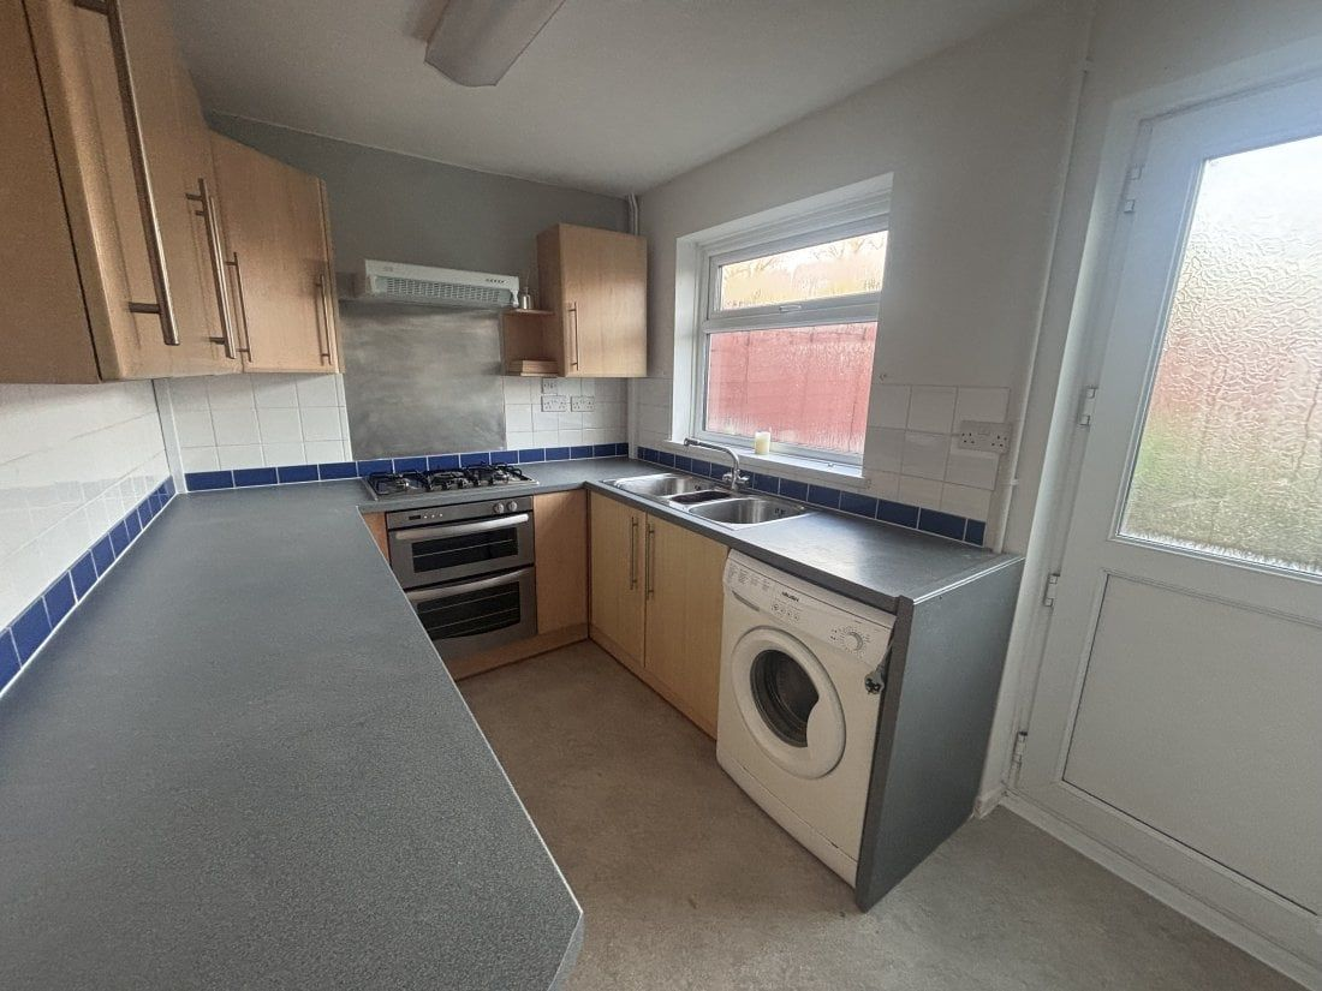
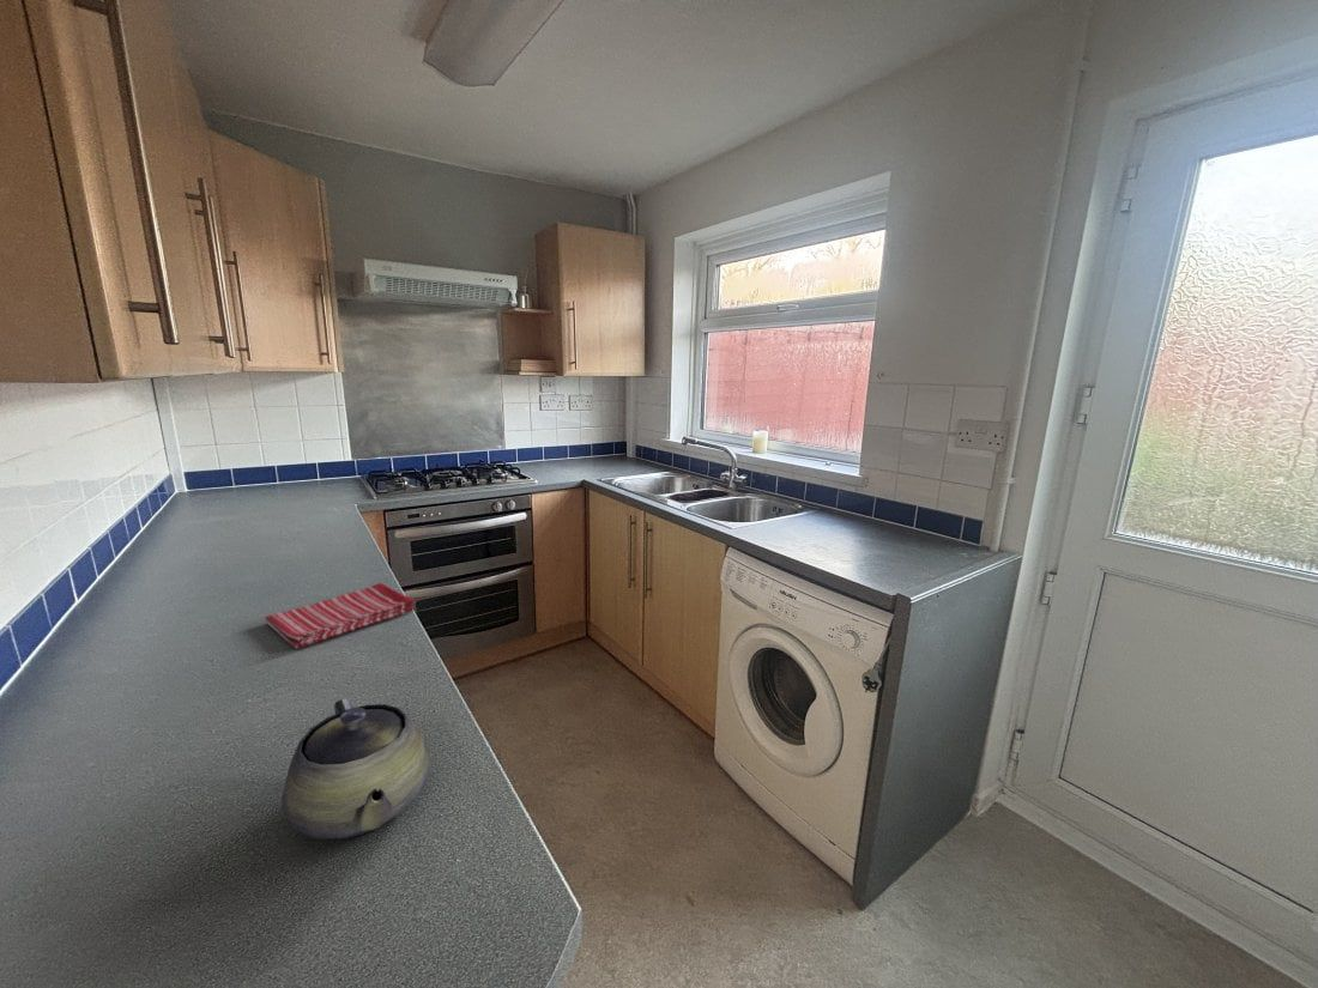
+ teapot [280,698,431,841]
+ dish towel [264,582,416,649]
